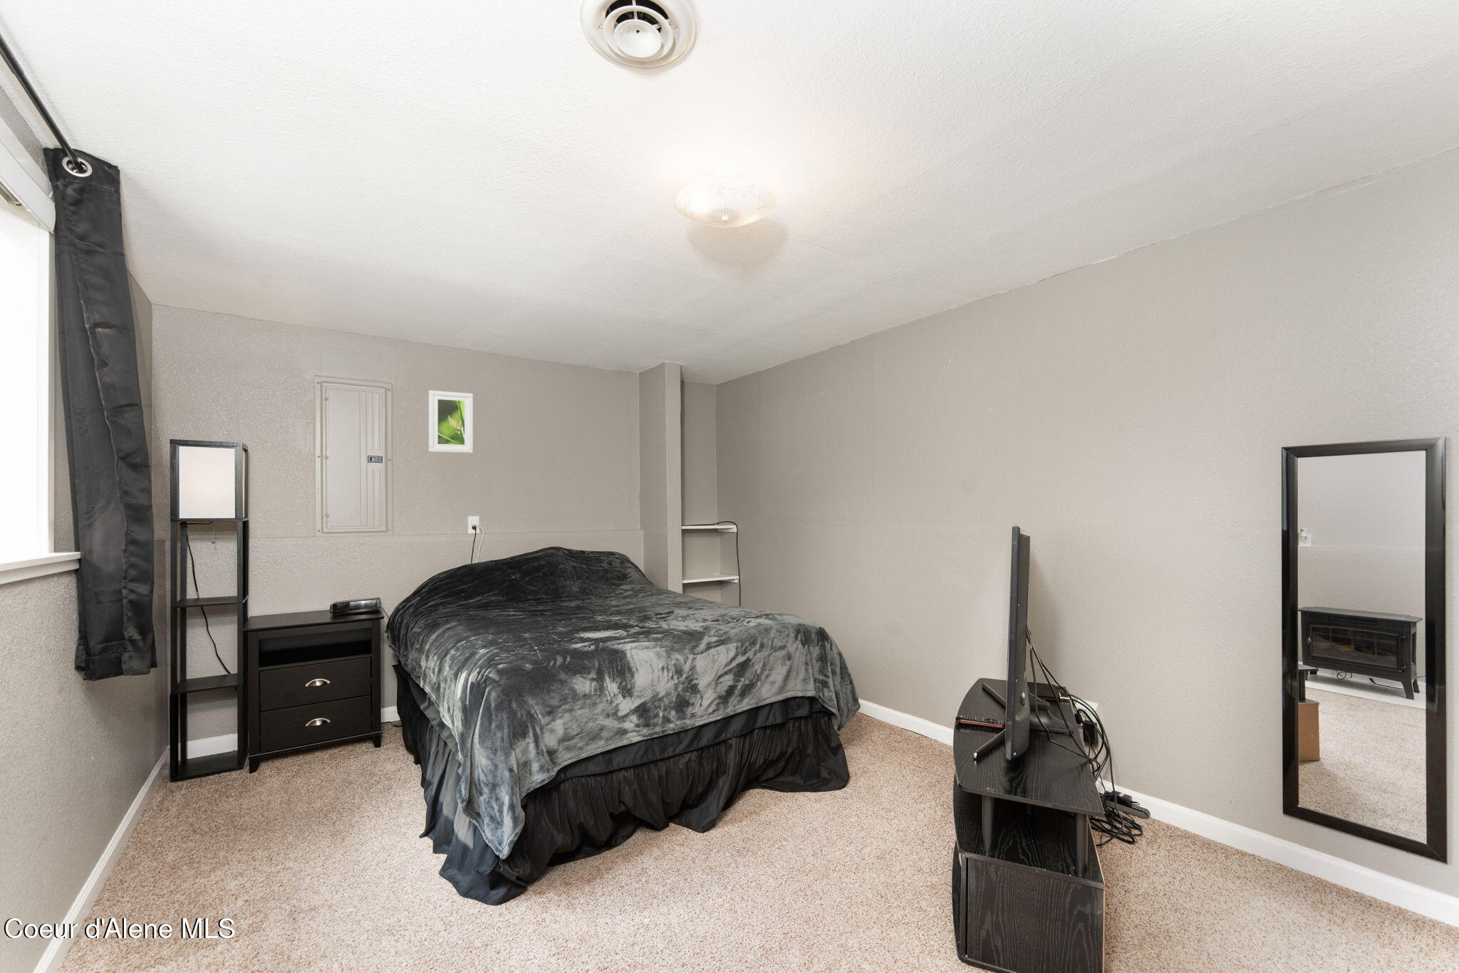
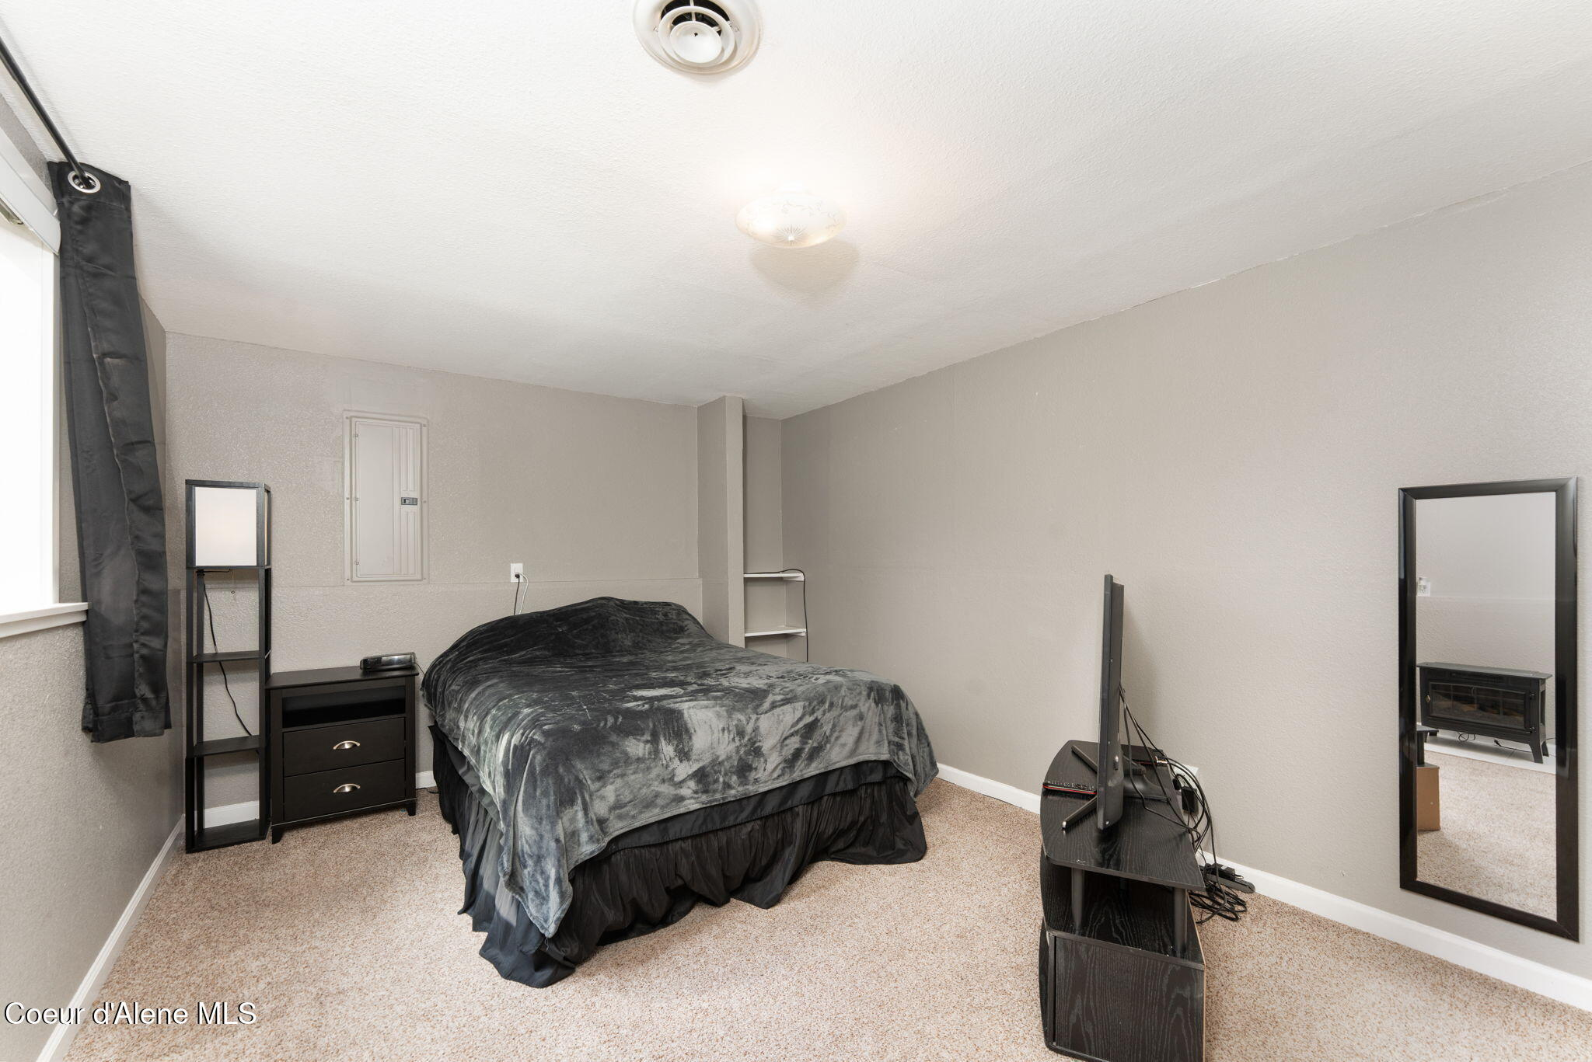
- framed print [428,390,474,454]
